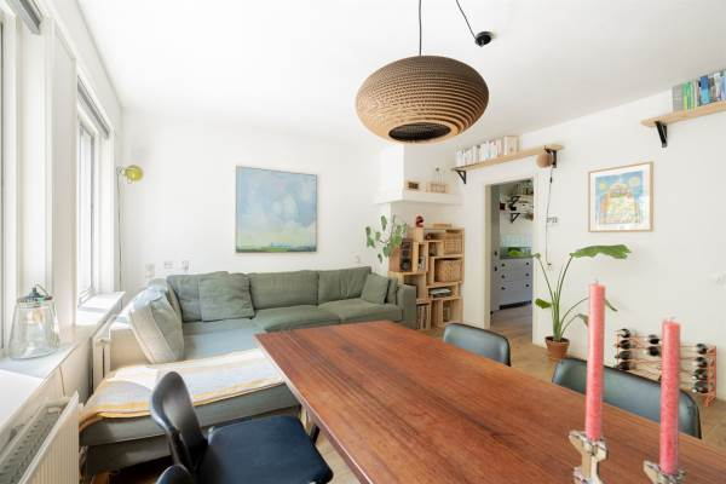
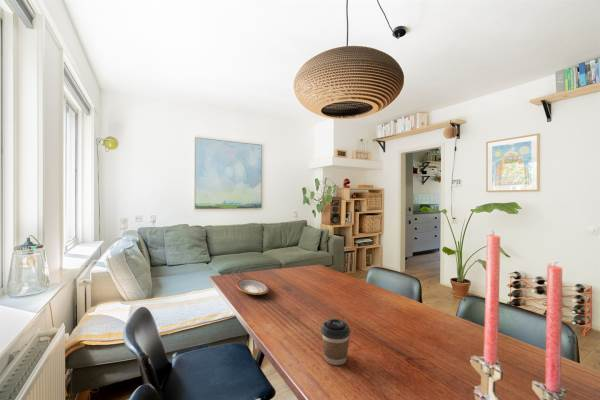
+ coffee cup [320,318,351,366]
+ plate [236,278,270,296]
